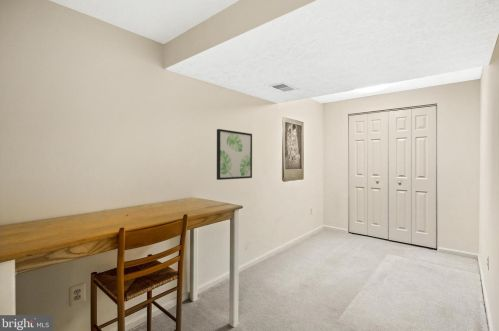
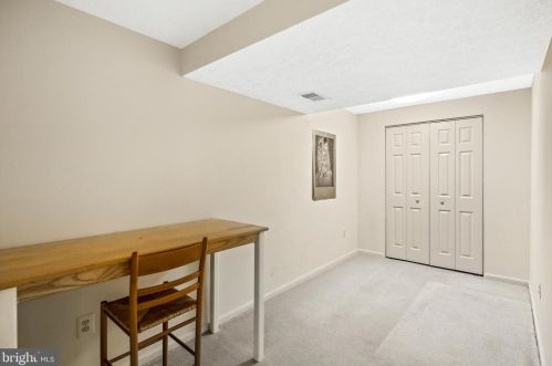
- wall art [216,128,253,181]
